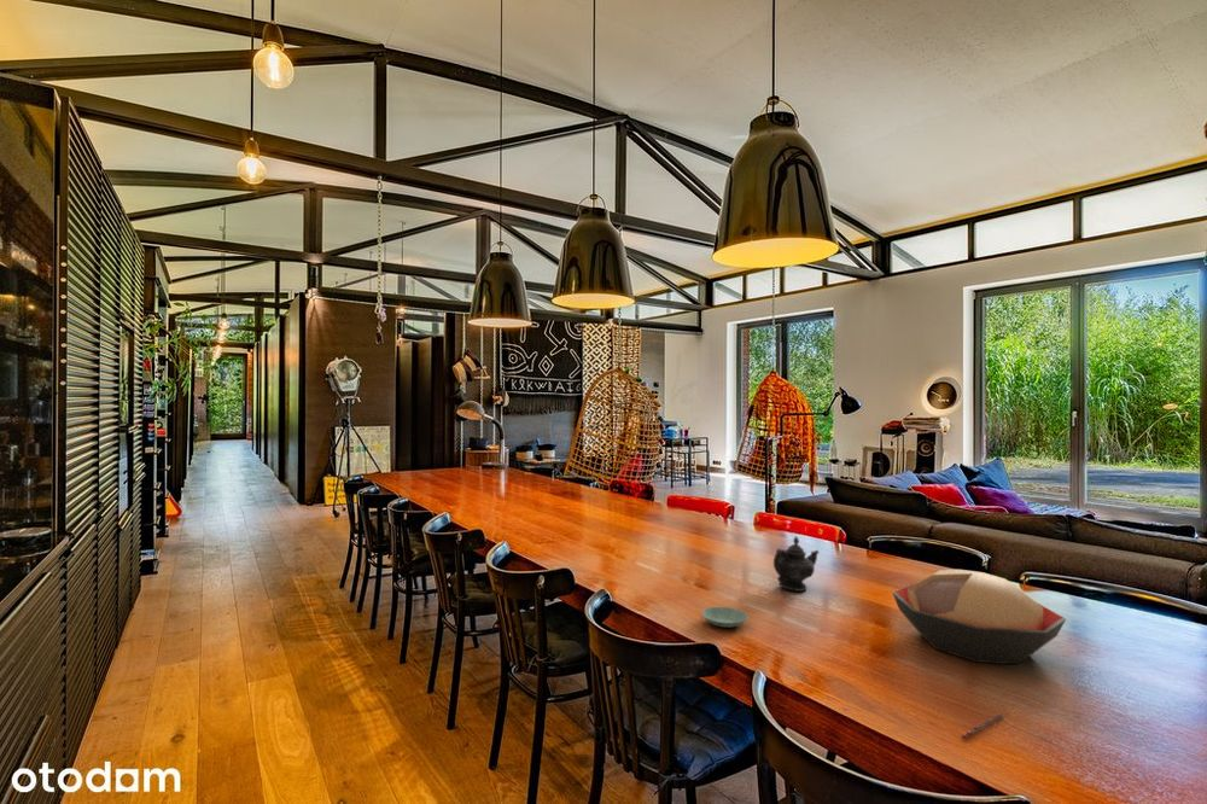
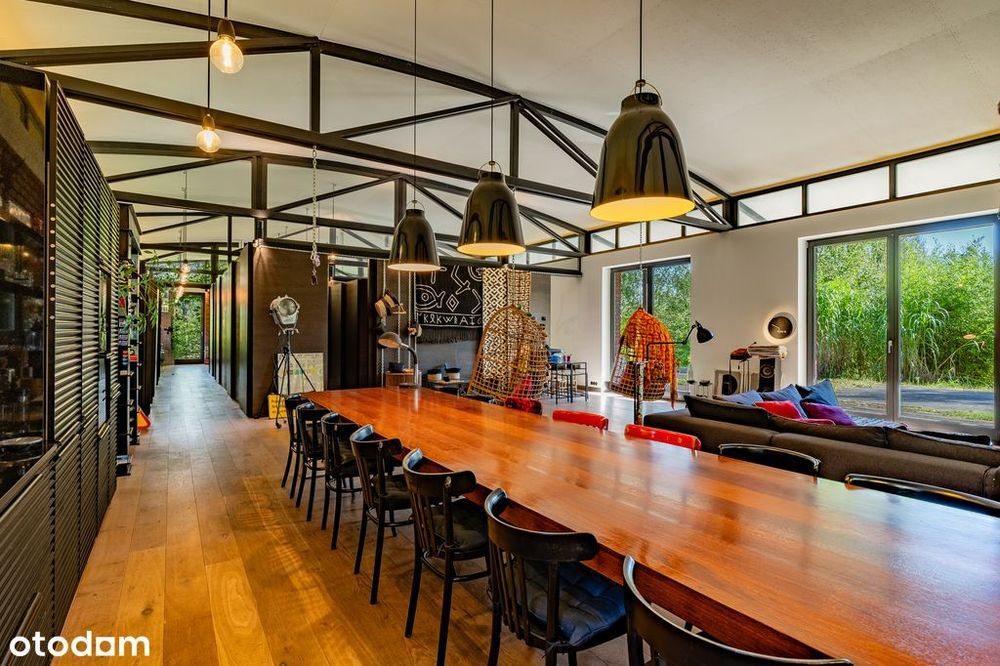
- pen [960,712,1005,739]
- teapot [772,535,821,593]
- decorative bowl [891,569,1067,665]
- saucer [701,606,750,629]
